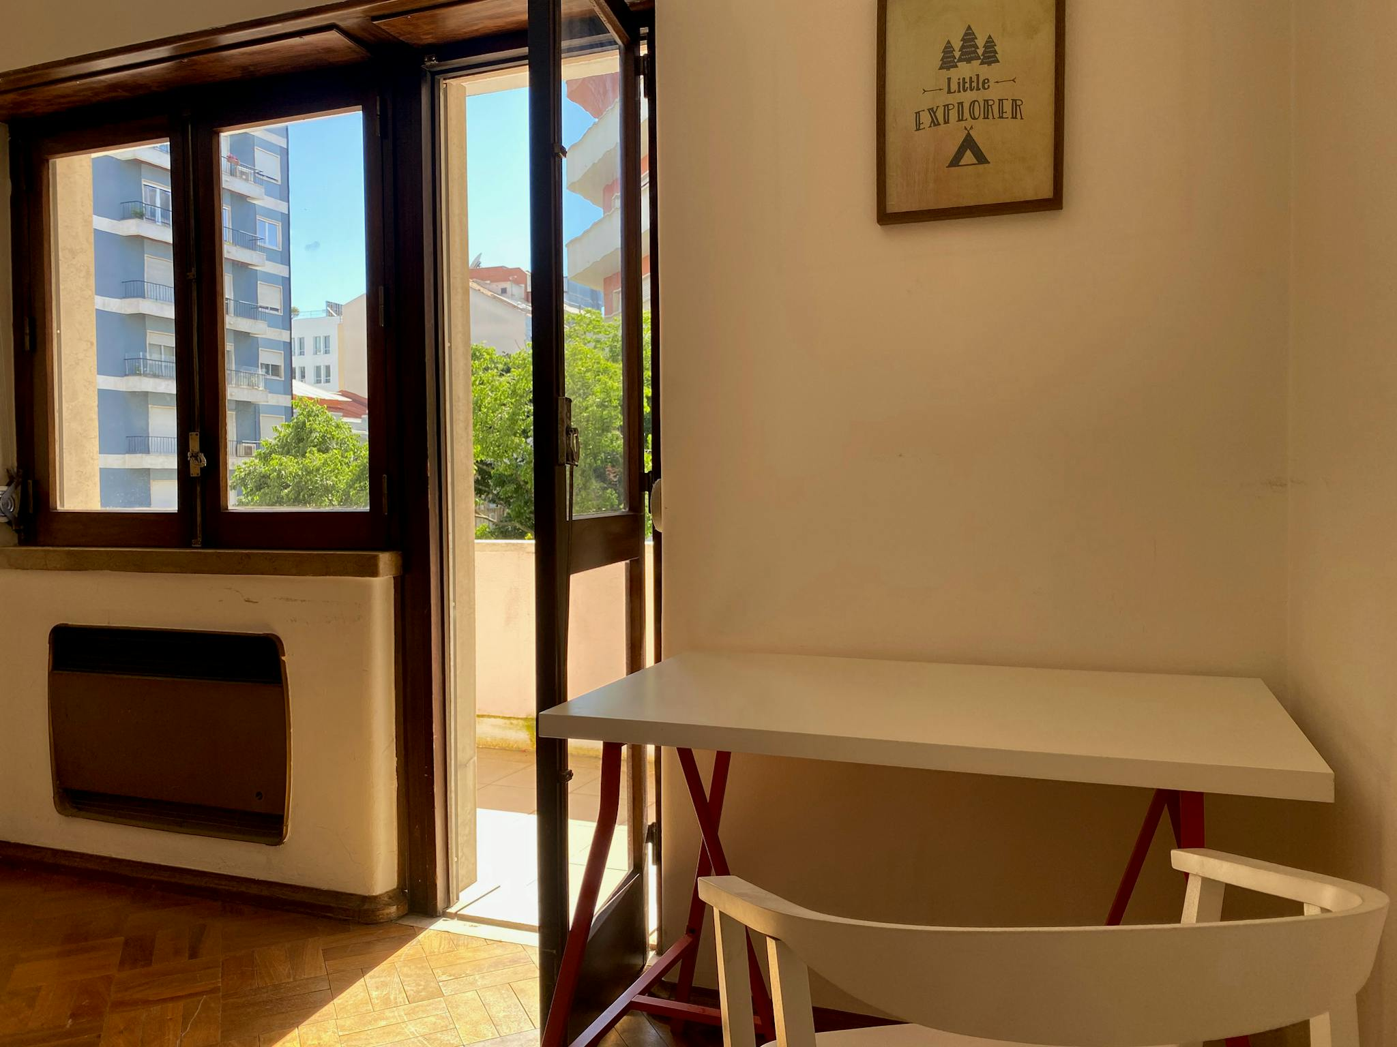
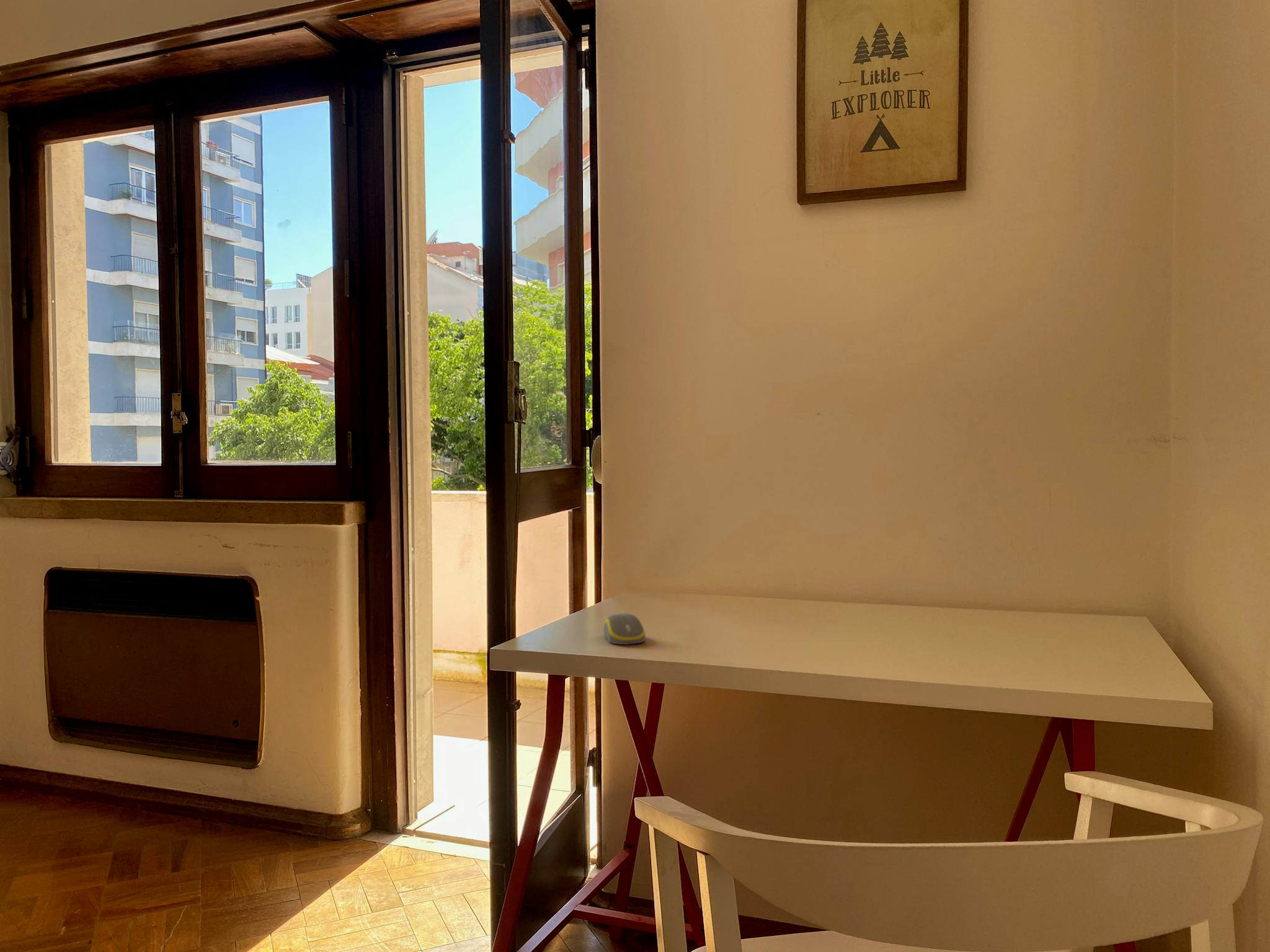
+ computer mouse [603,613,646,645]
